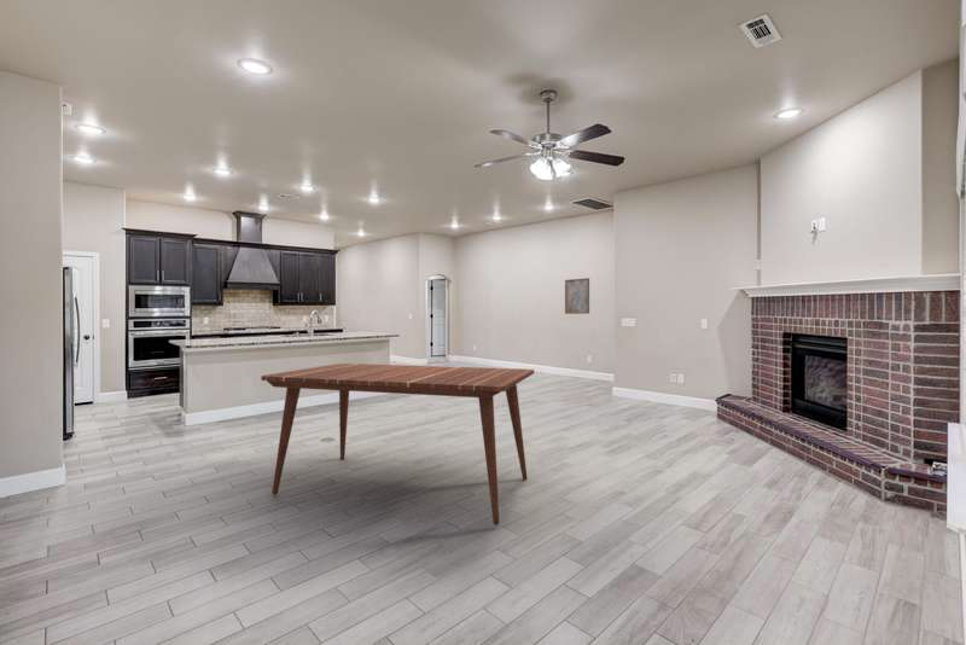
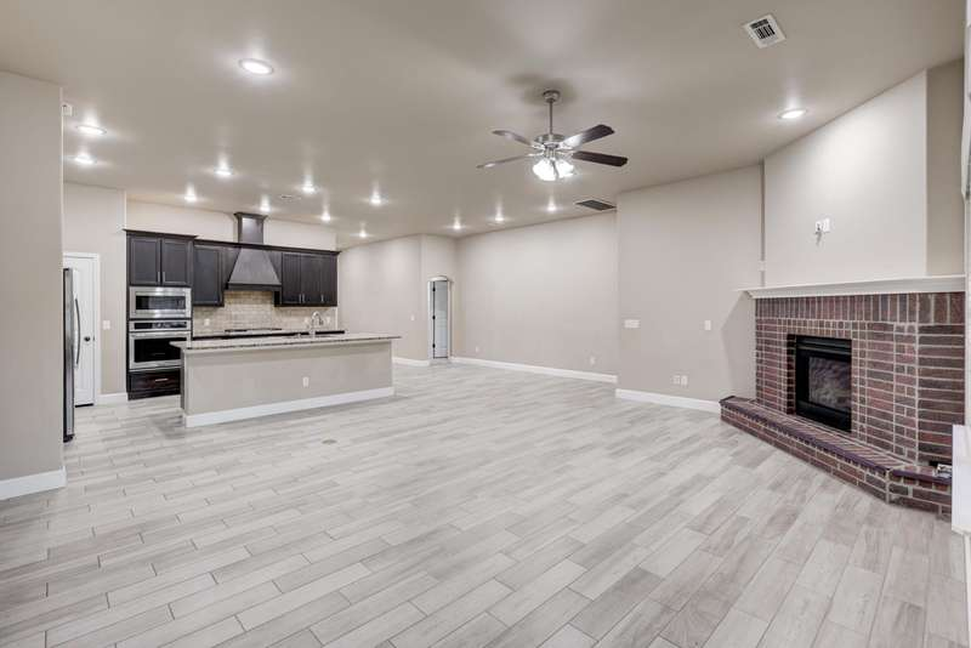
- dining table [260,362,535,525]
- wall art [564,277,590,315]
